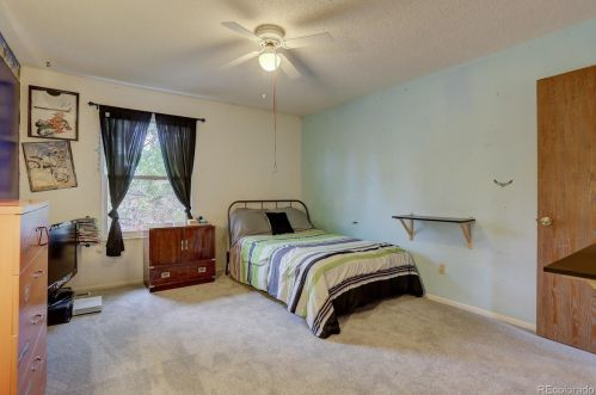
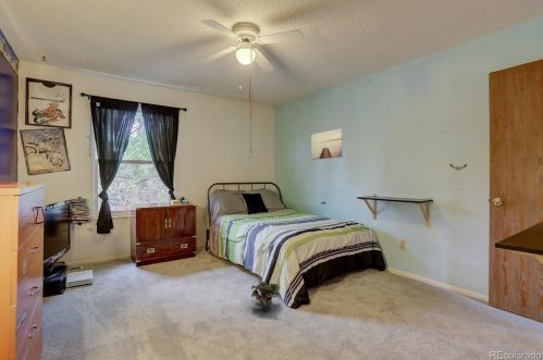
+ wall art [311,127,343,161]
+ potted plant [250,280,282,312]
